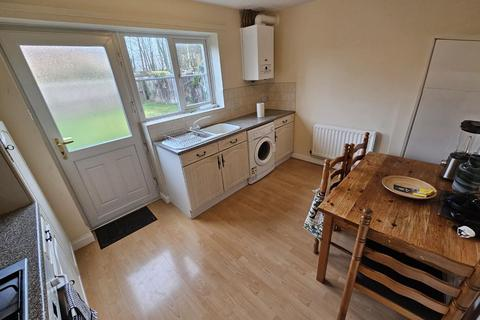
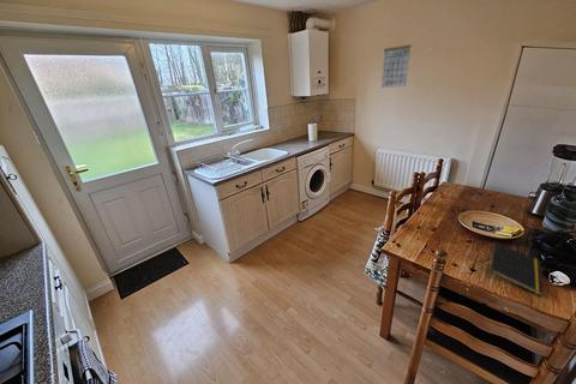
+ notepad [487,241,545,296]
+ calendar [380,36,413,89]
